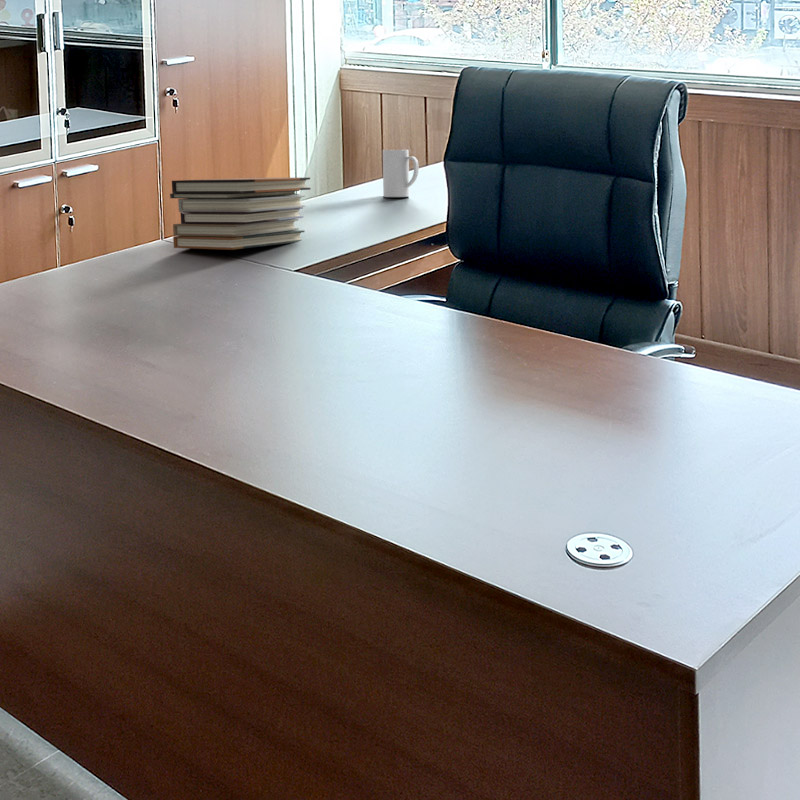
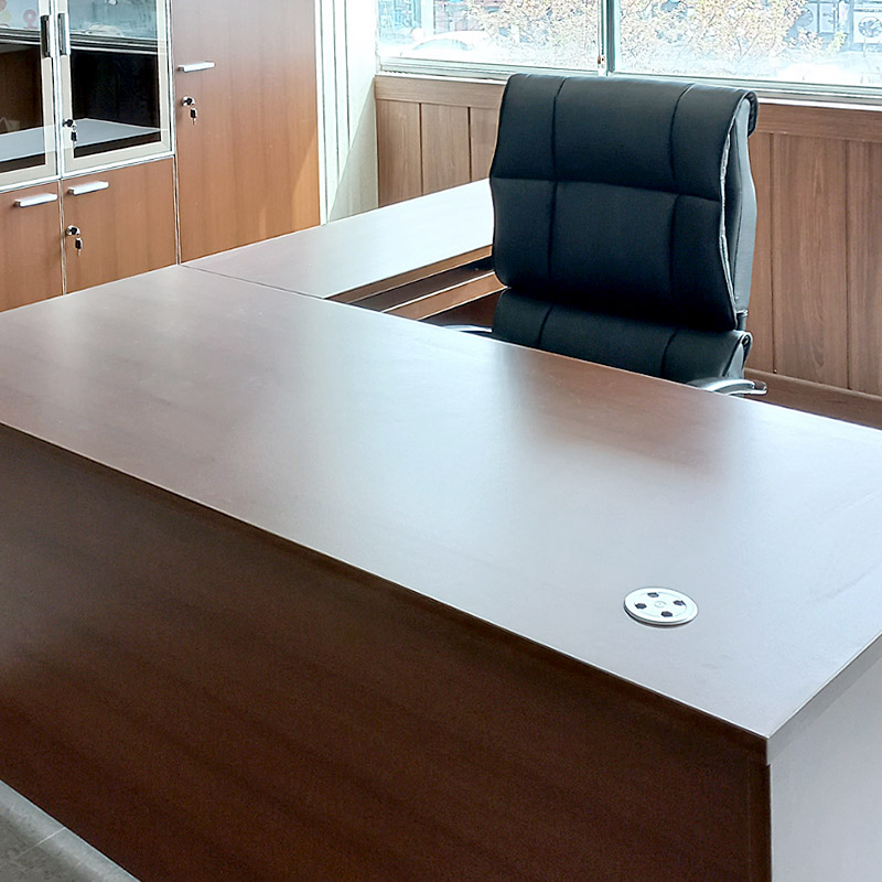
- mug [382,149,420,198]
- book stack [169,177,311,251]
